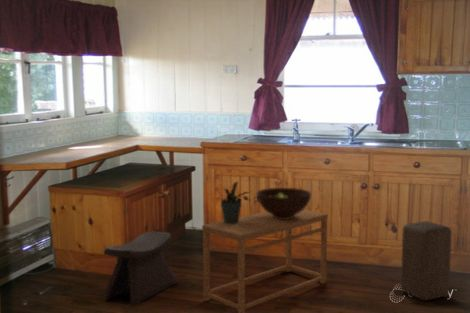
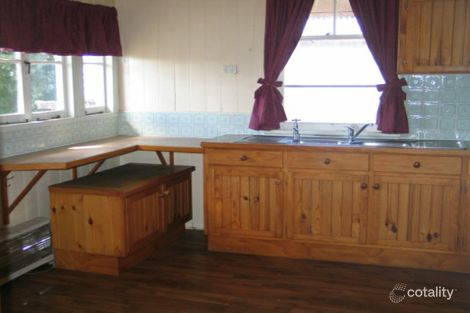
- fruit bowl [256,187,312,219]
- stool [102,230,178,307]
- stool [400,220,453,302]
- side table [201,208,329,313]
- potted plant [220,181,250,224]
